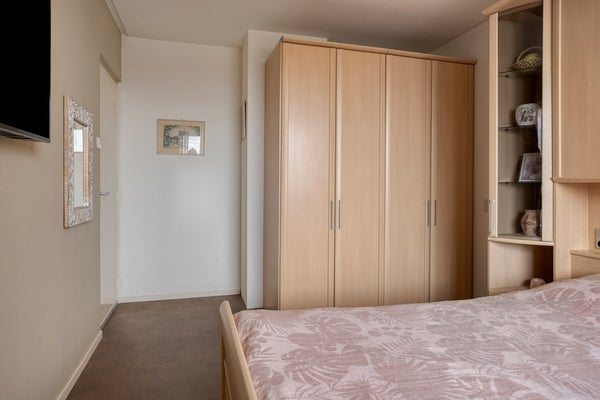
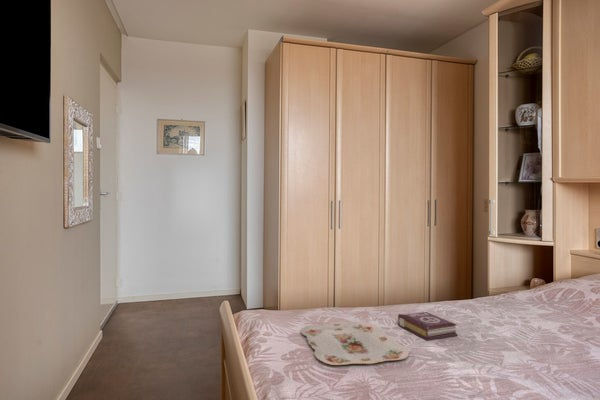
+ serving tray [300,321,410,366]
+ book [397,311,459,341]
